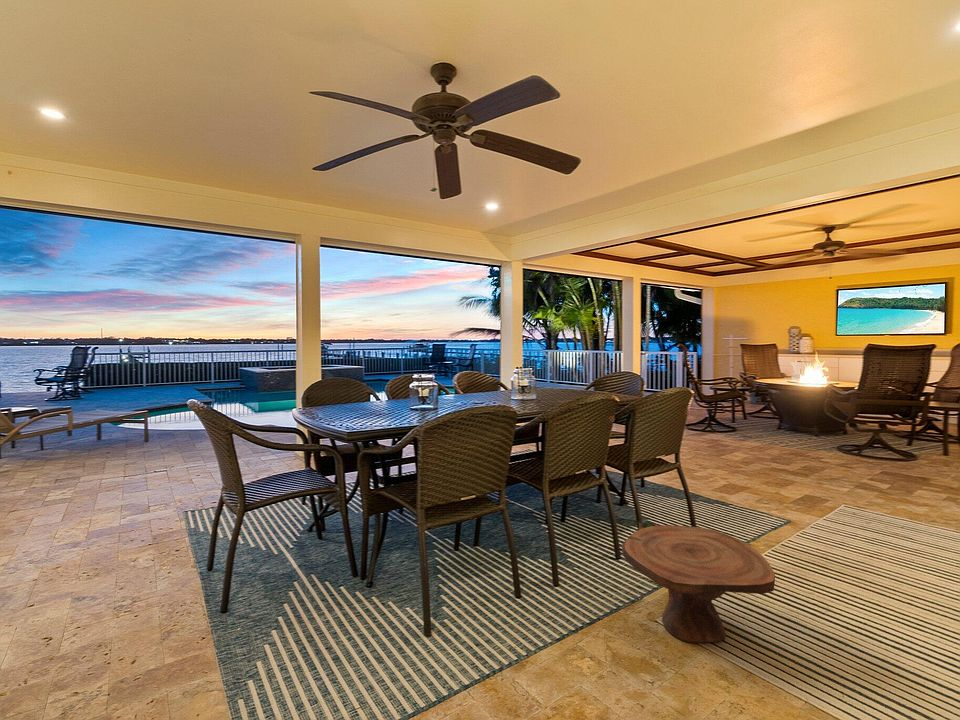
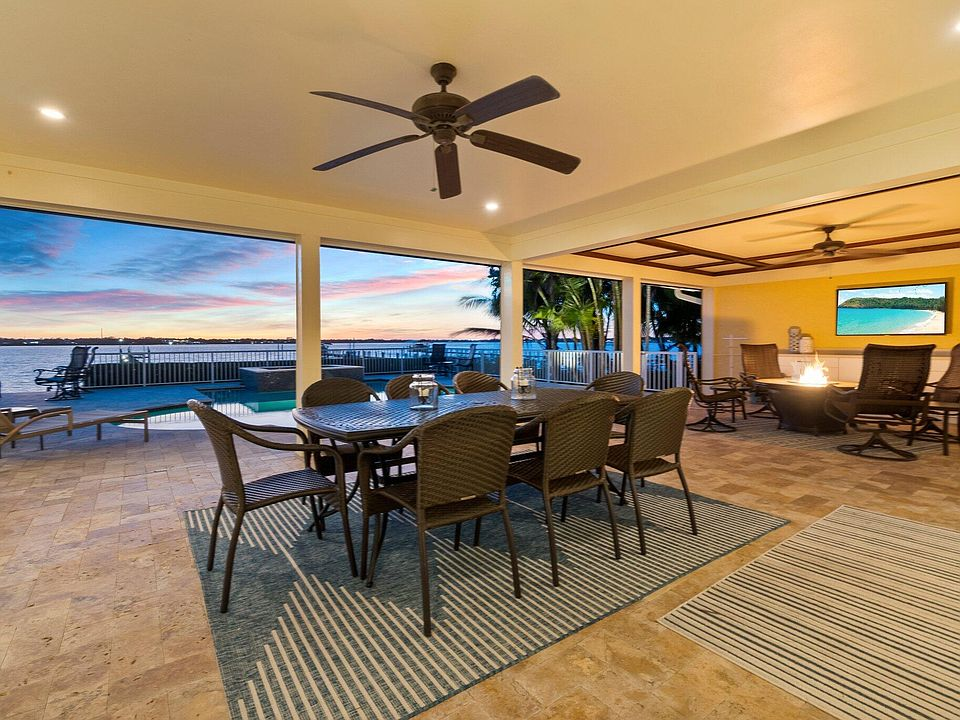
- side table [621,520,776,644]
